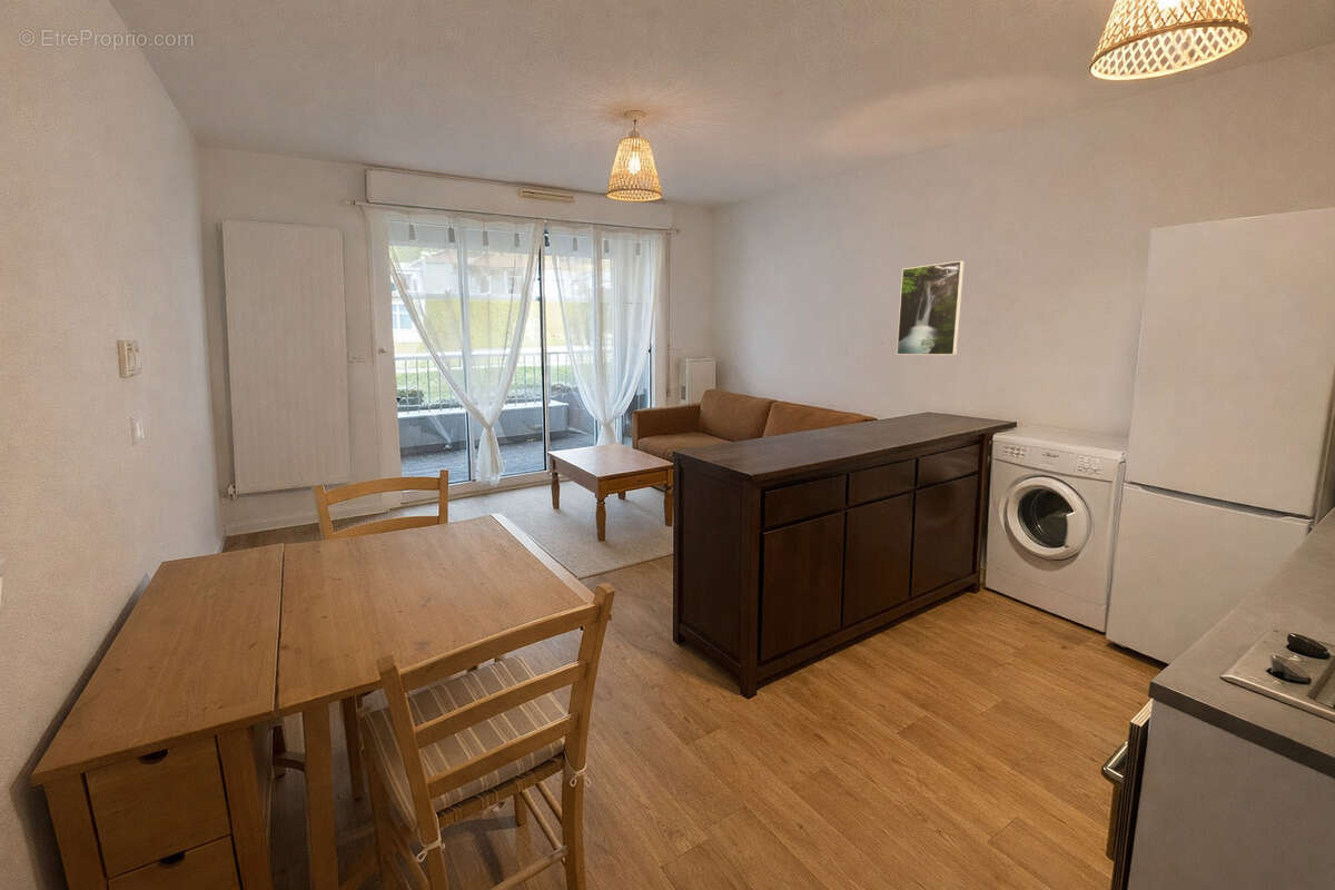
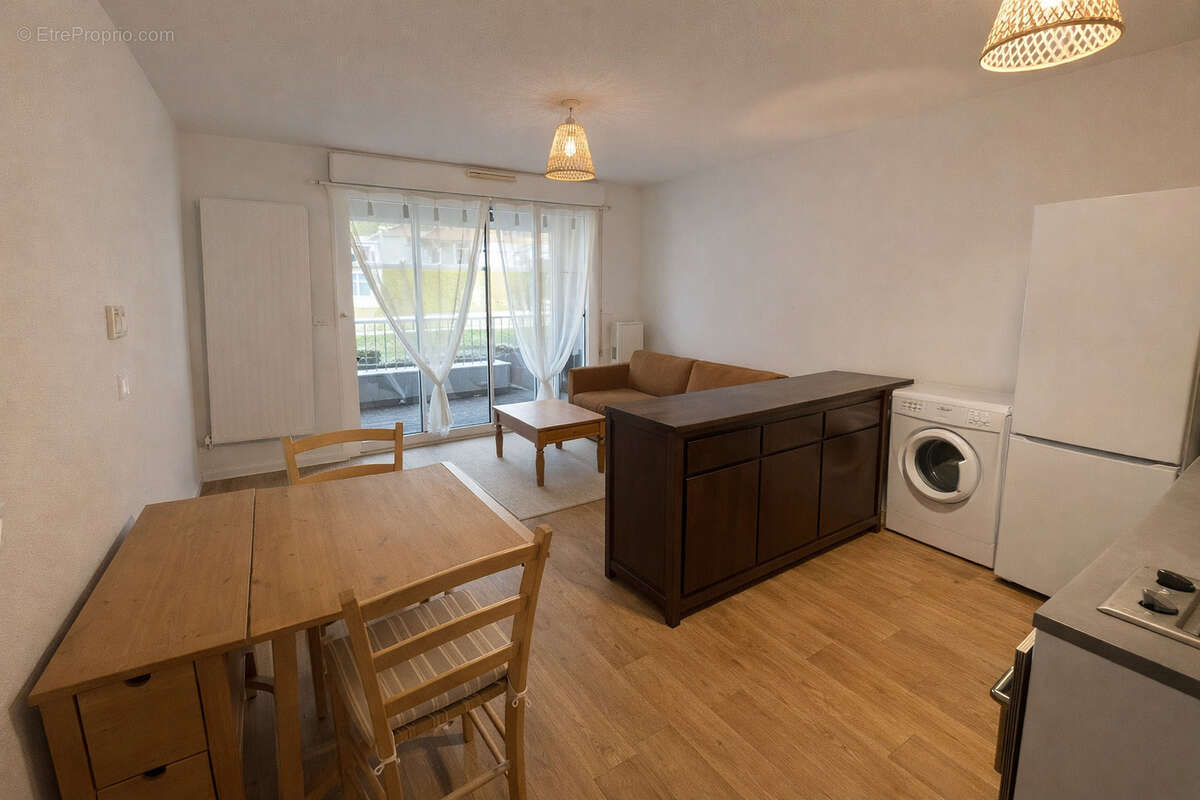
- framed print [896,260,966,356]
